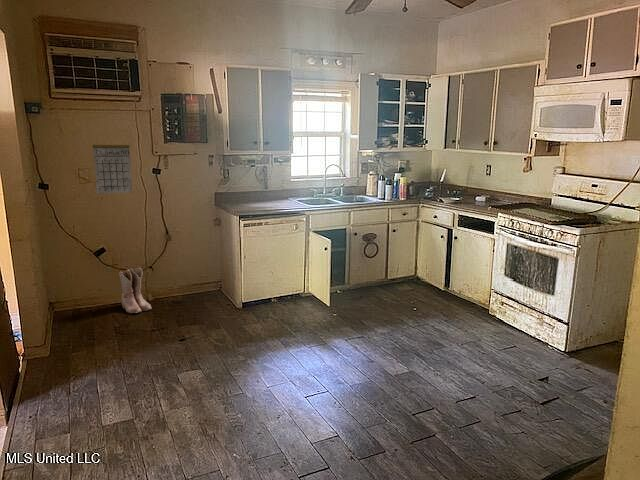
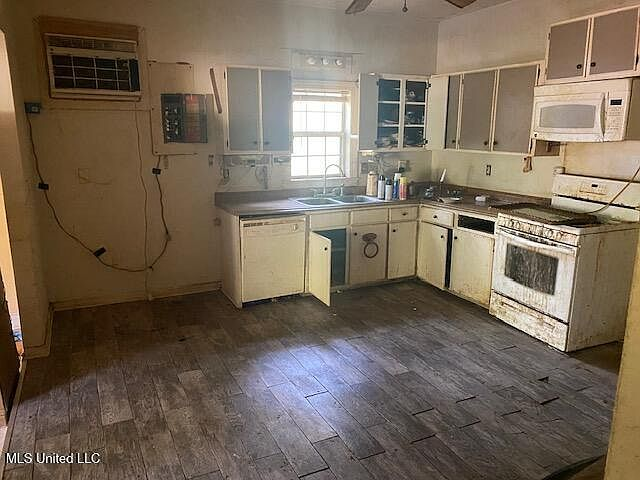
- calendar [92,135,133,195]
- boots [118,266,152,314]
